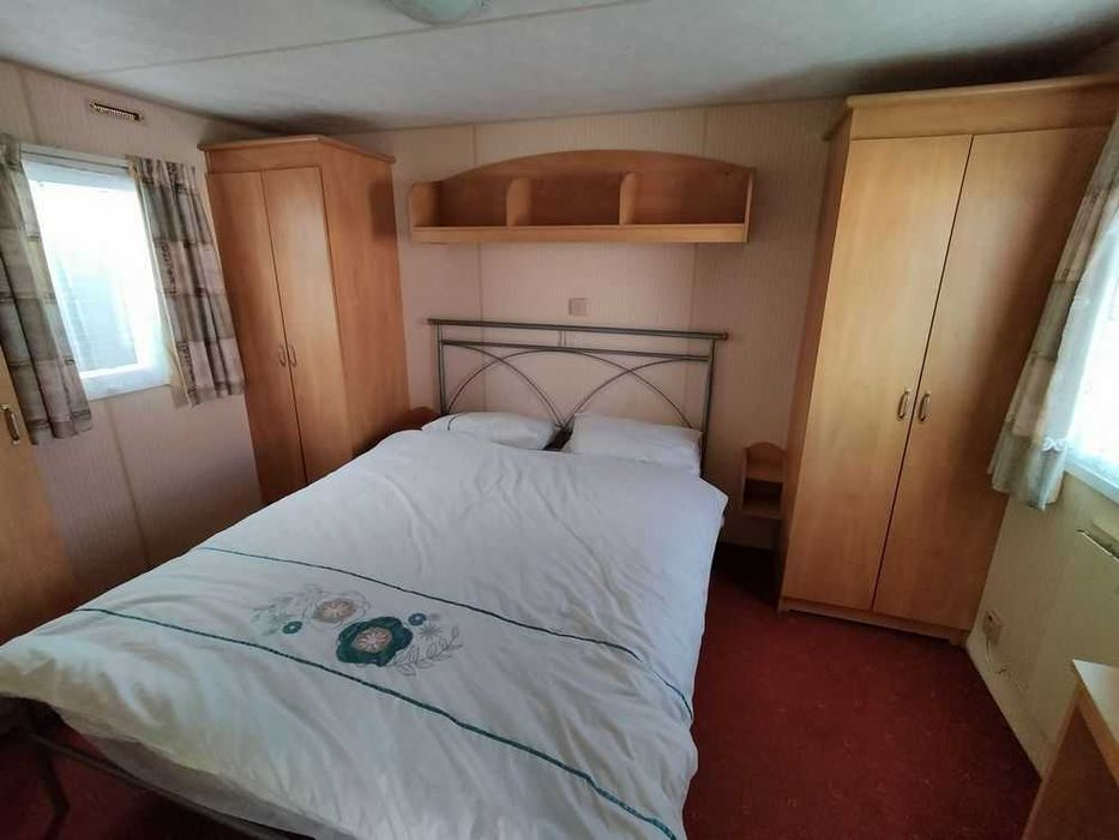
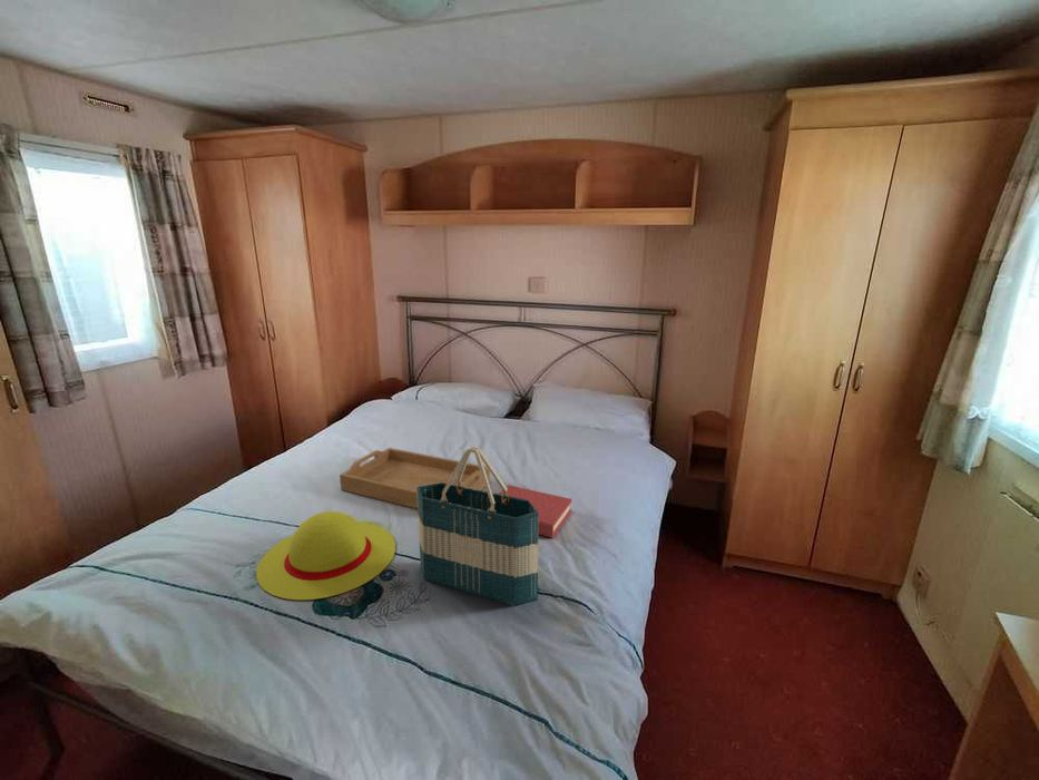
+ straw hat [255,510,396,602]
+ serving tray [339,447,491,510]
+ hardback book [498,484,574,539]
+ tote bag [416,446,539,607]
